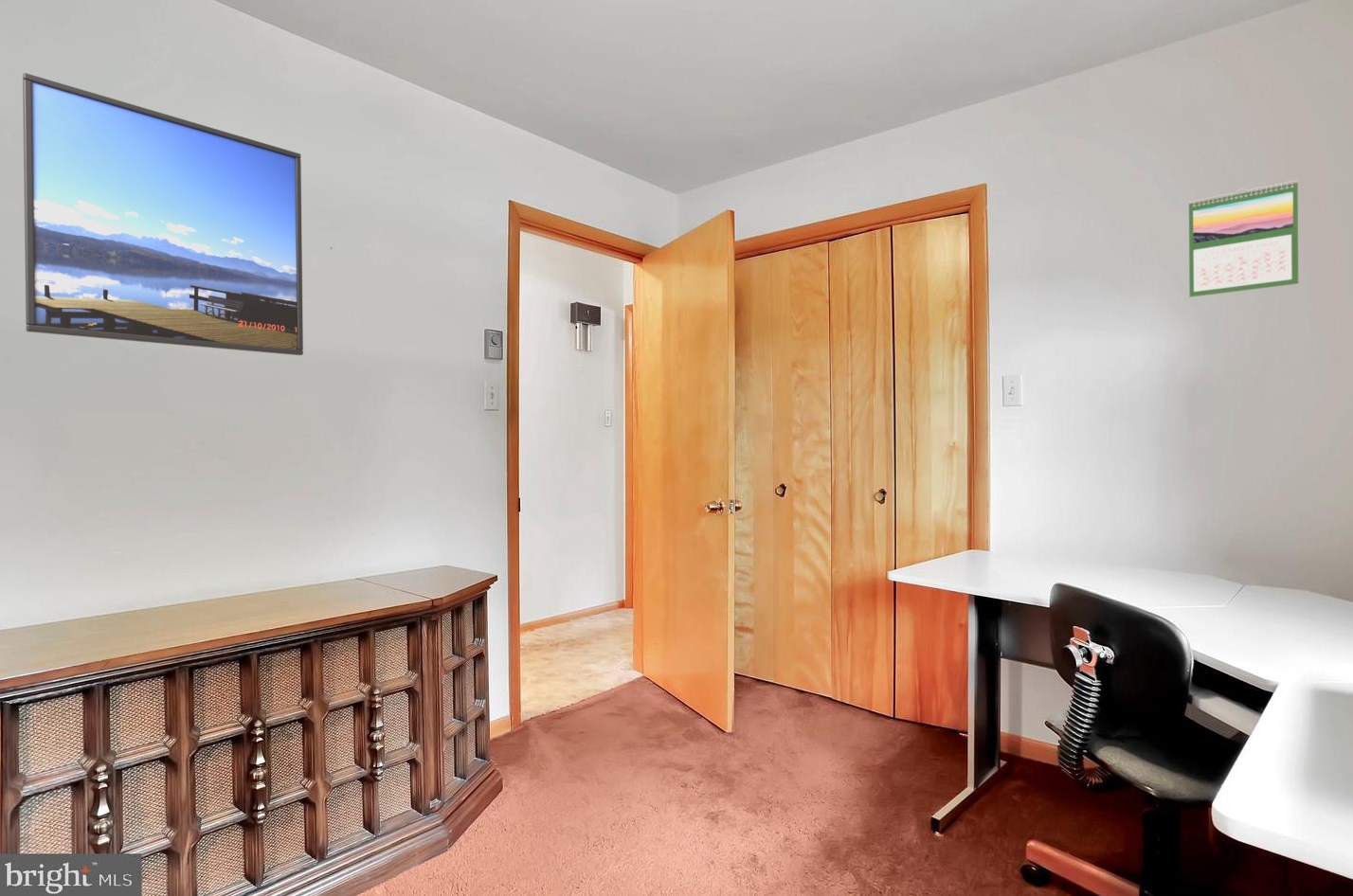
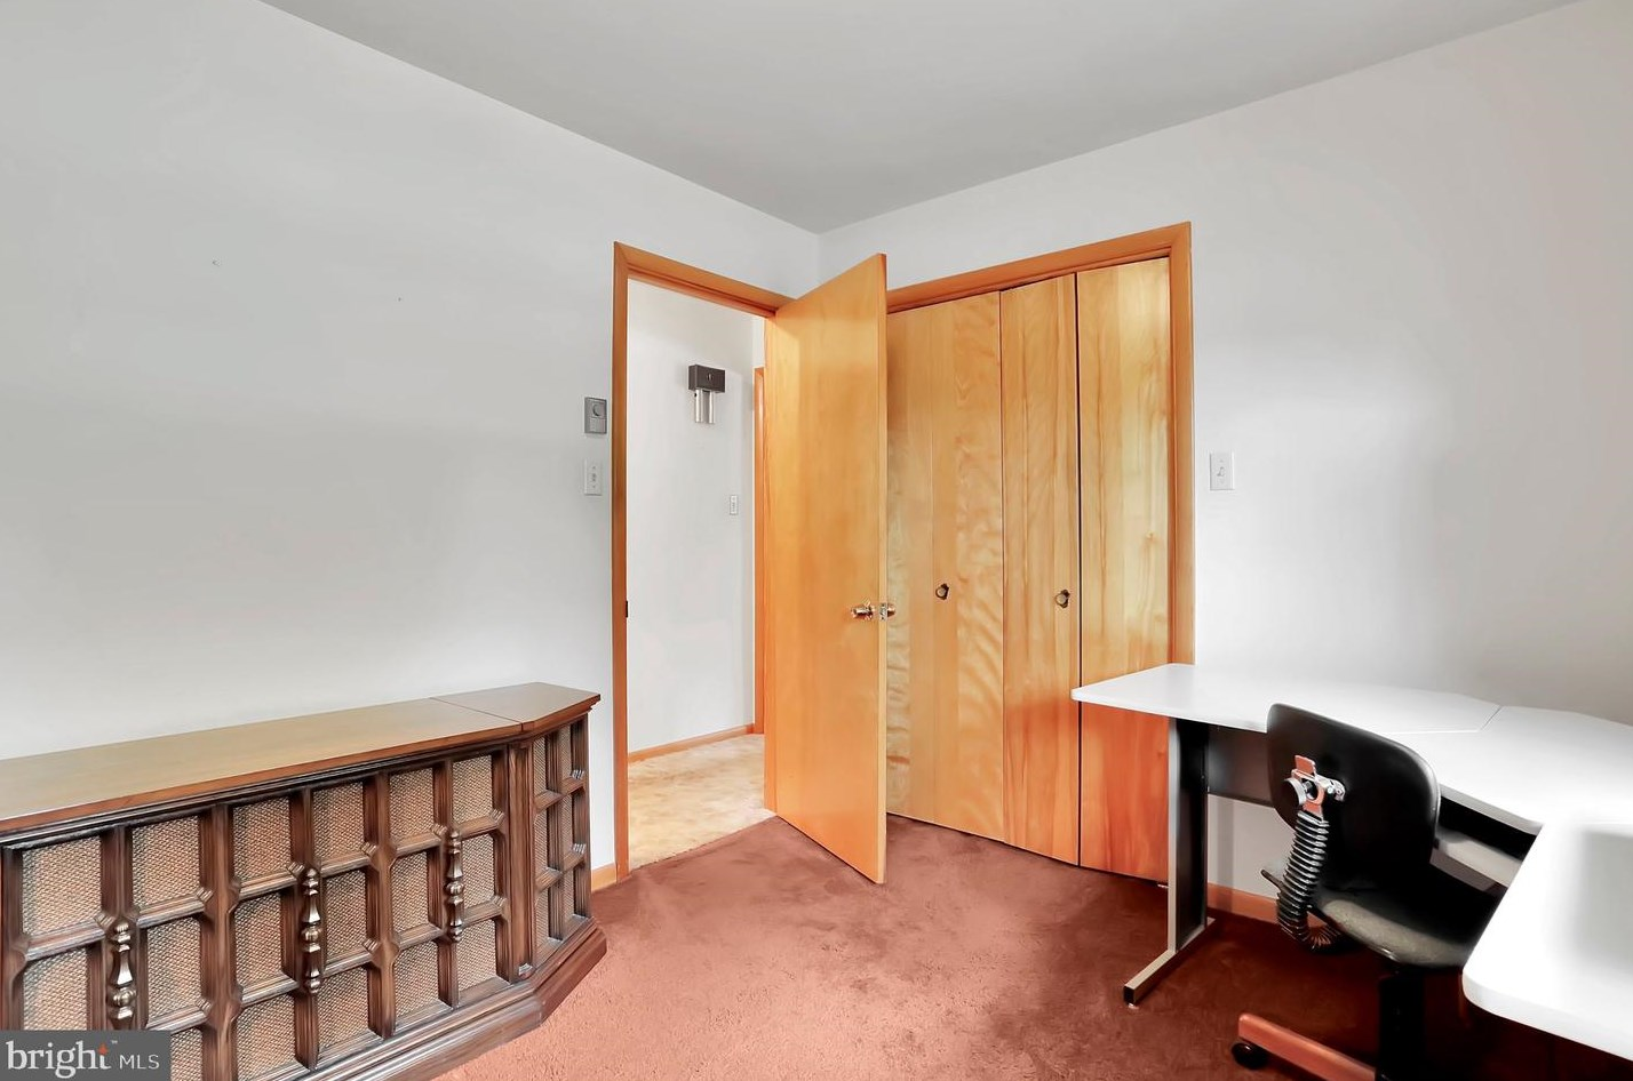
- calendar [1188,179,1299,298]
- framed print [22,72,304,356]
